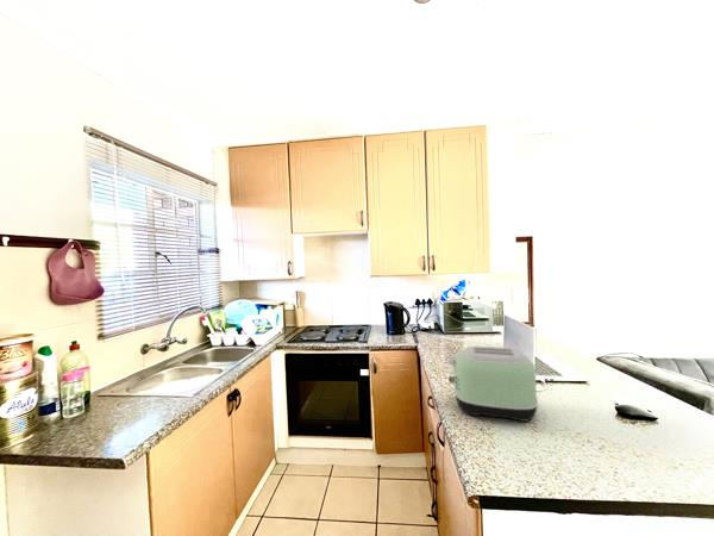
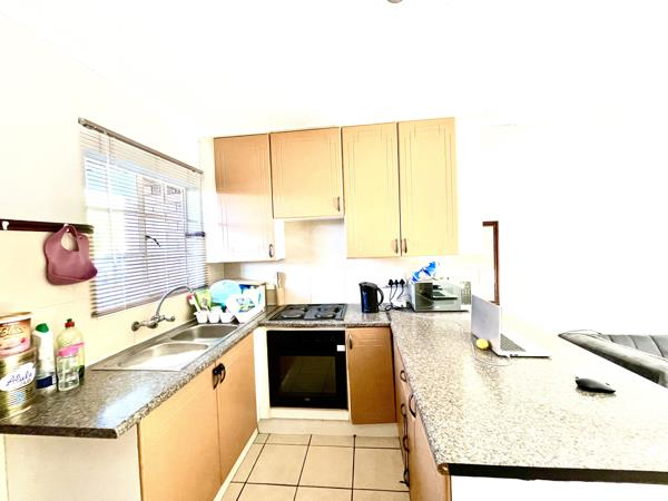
- toaster [446,345,539,423]
